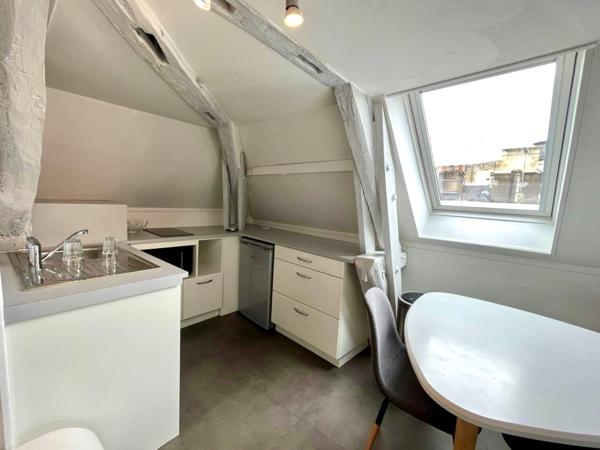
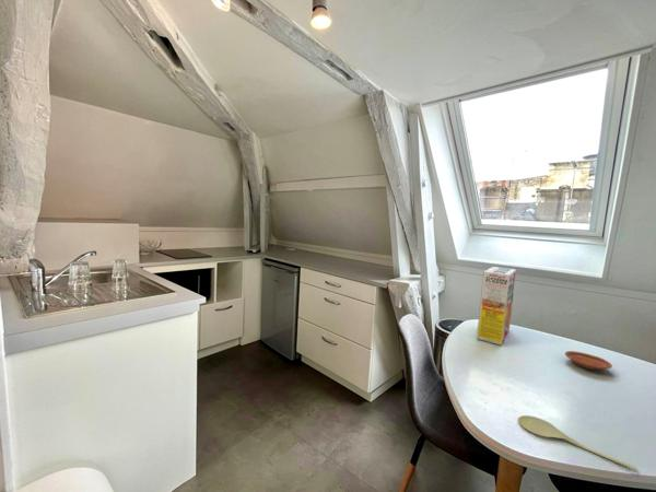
+ cereal box [476,266,517,347]
+ spoon [517,414,639,471]
+ plate [564,350,613,371]
